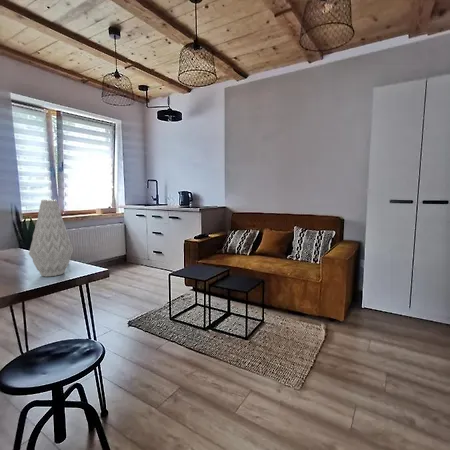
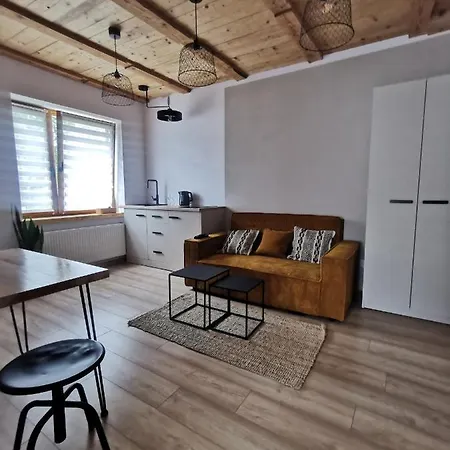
- vase [28,199,74,278]
